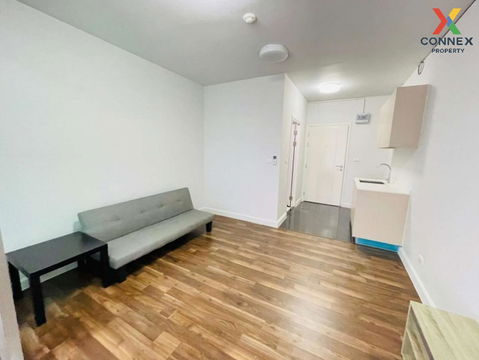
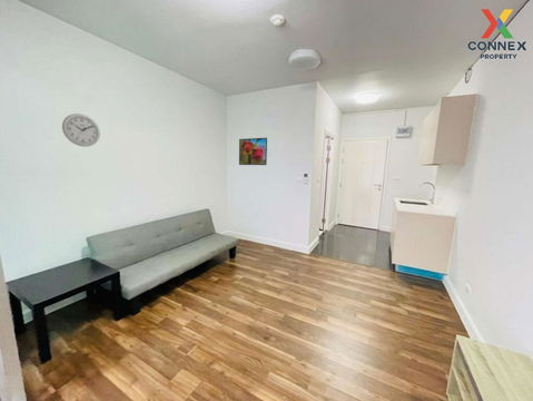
+ wall clock [61,113,101,147]
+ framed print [238,137,268,166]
